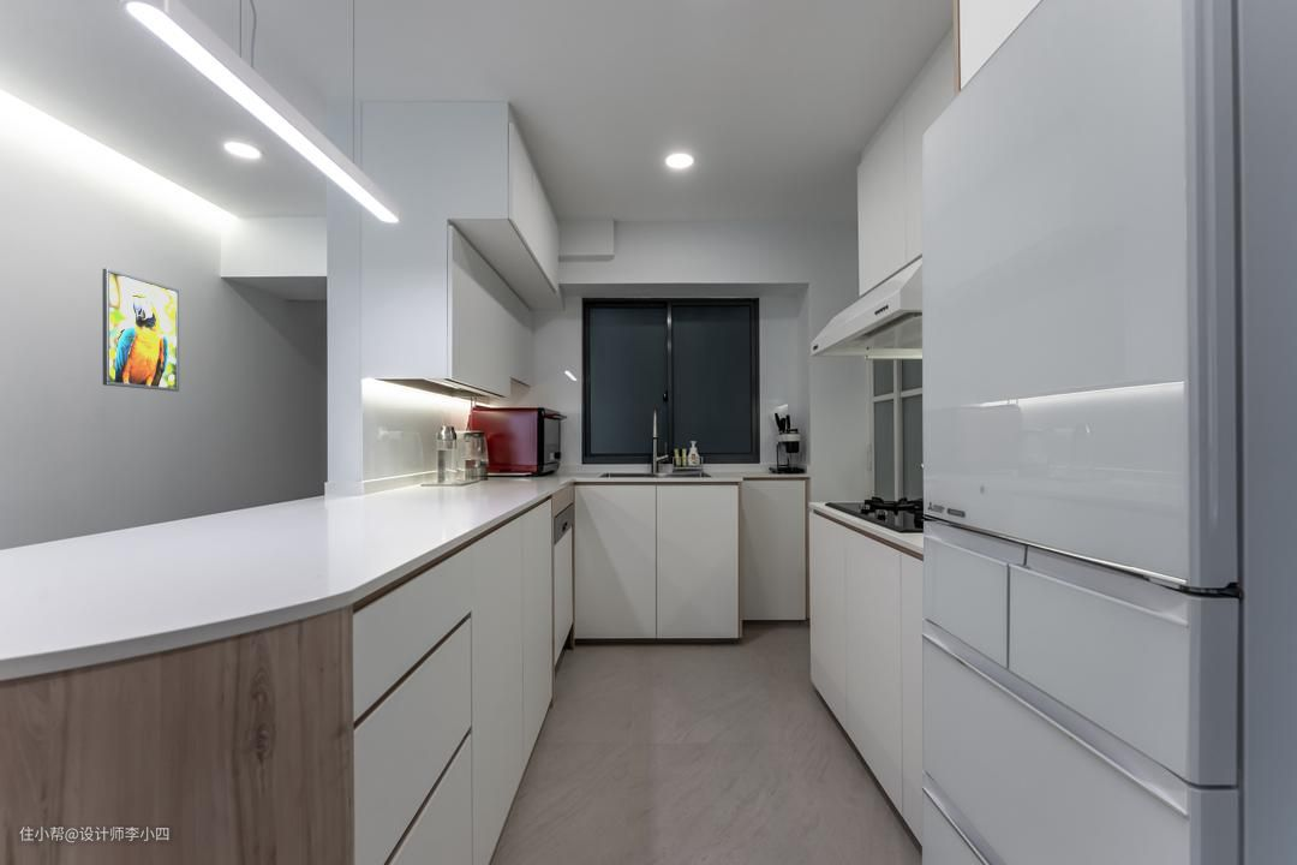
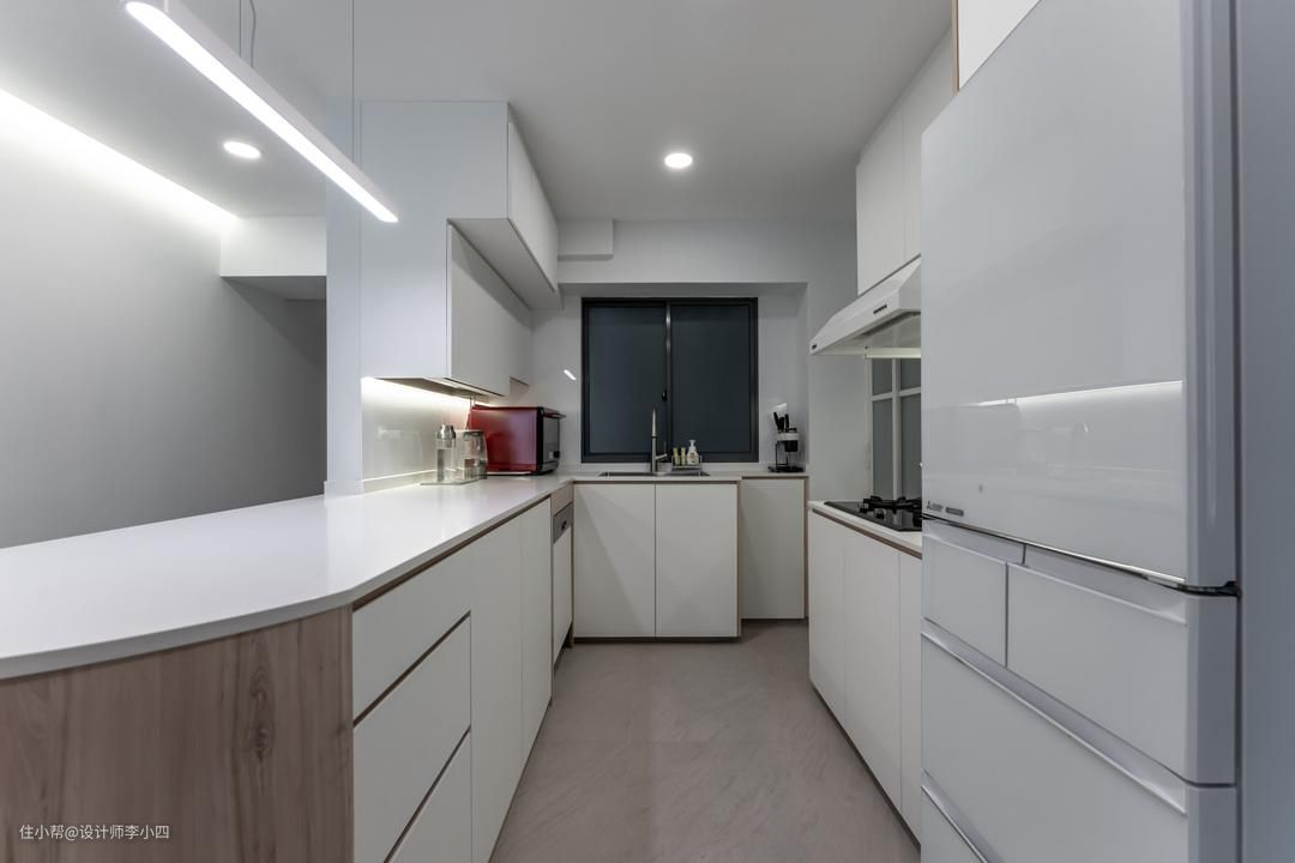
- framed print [101,268,180,393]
